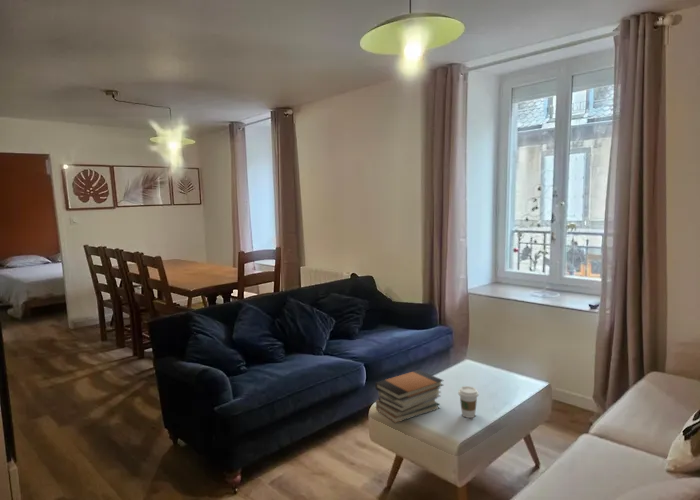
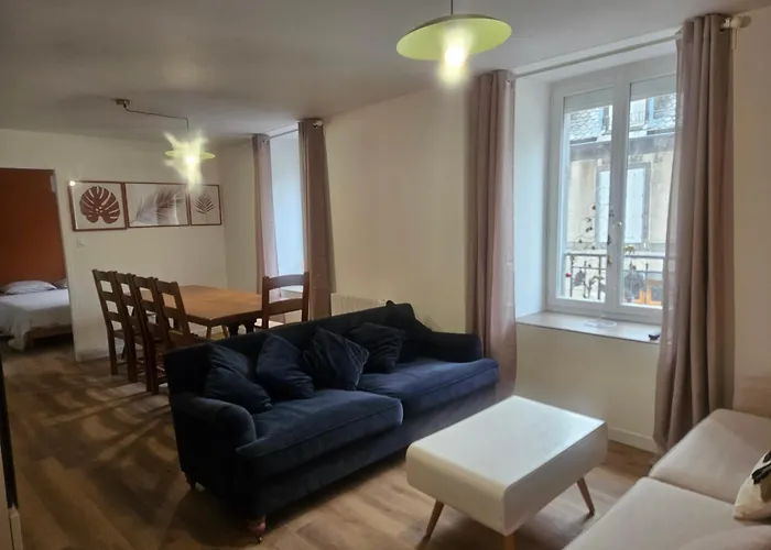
- book stack [374,369,444,424]
- coffee cup [457,385,480,419]
